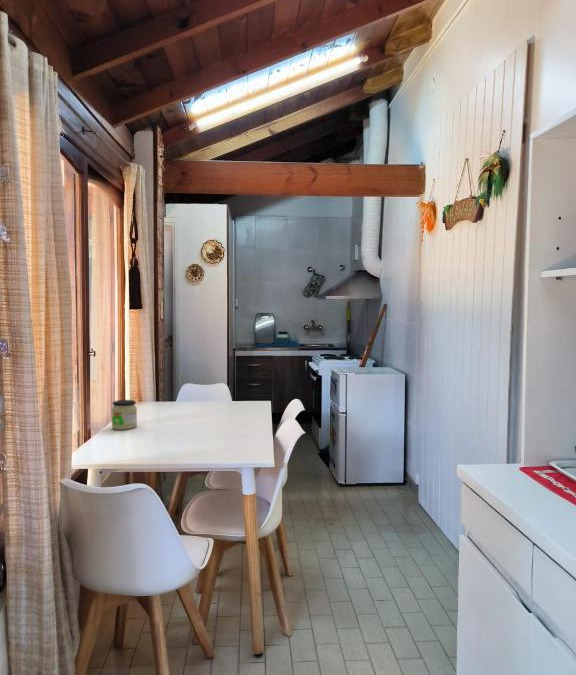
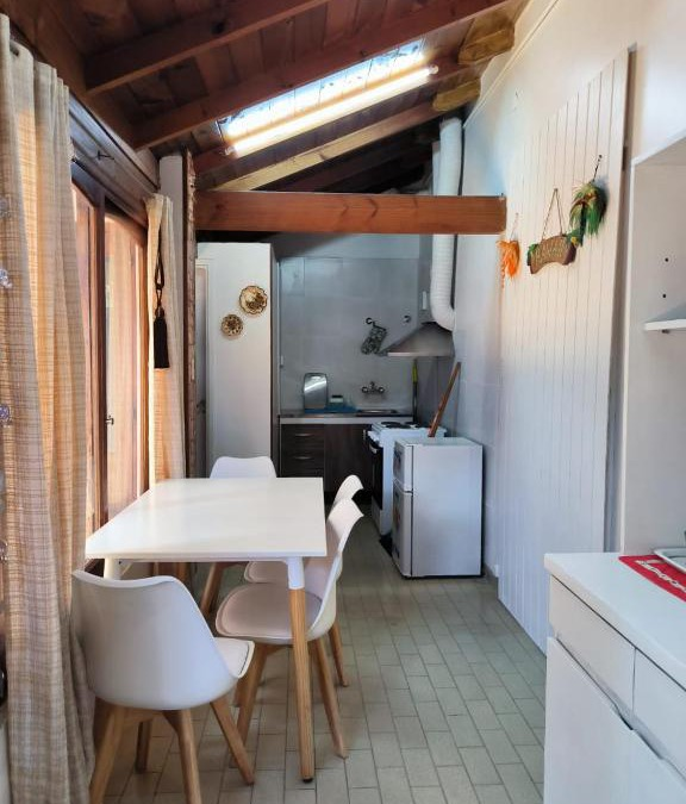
- jar [110,399,138,431]
